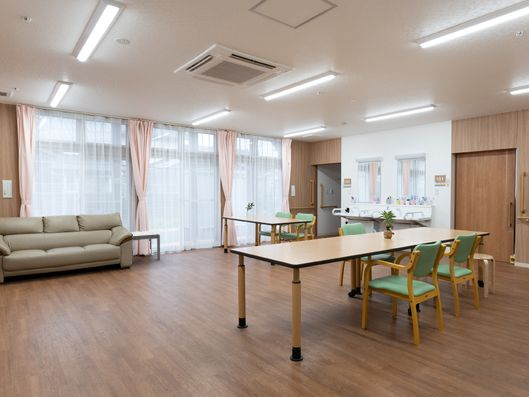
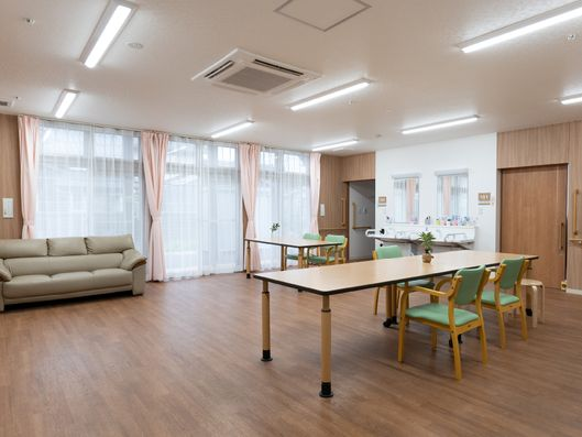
- side table [130,230,161,264]
